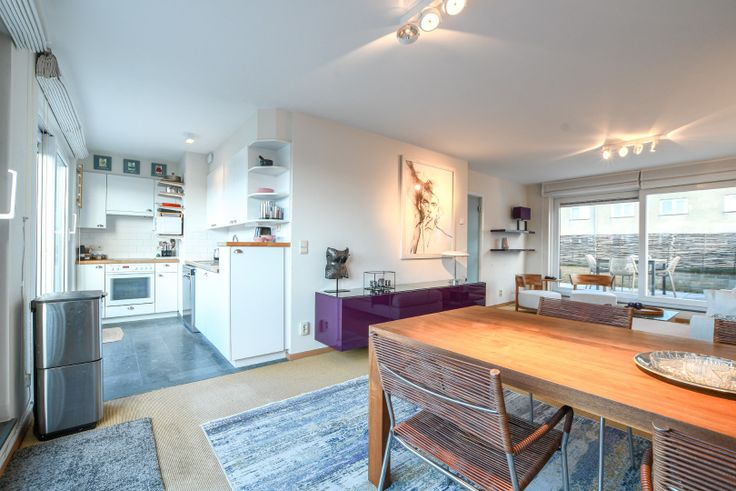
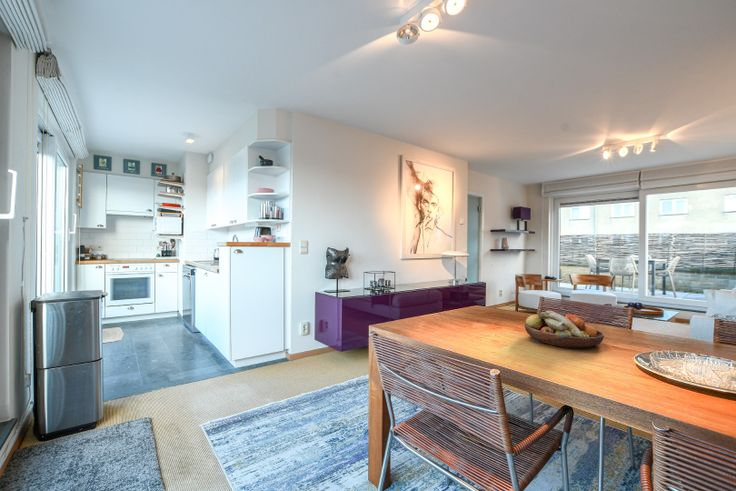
+ fruit bowl [524,310,605,349]
